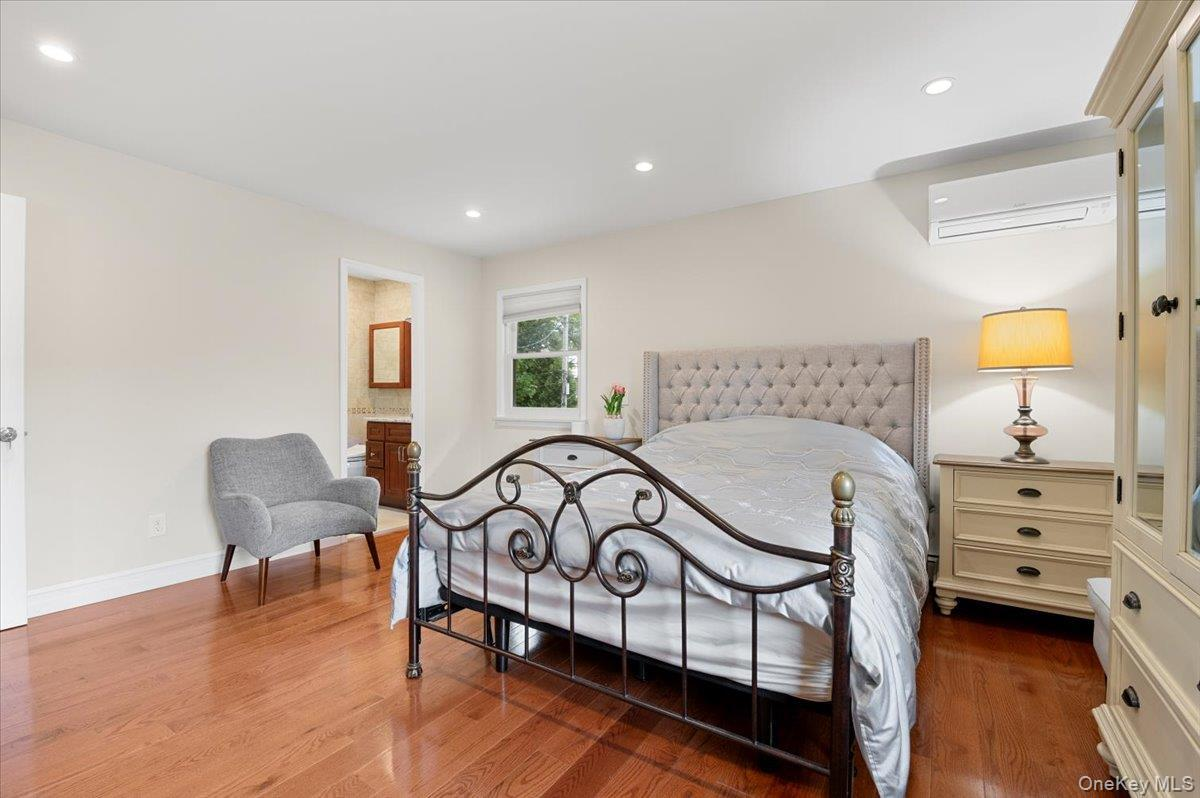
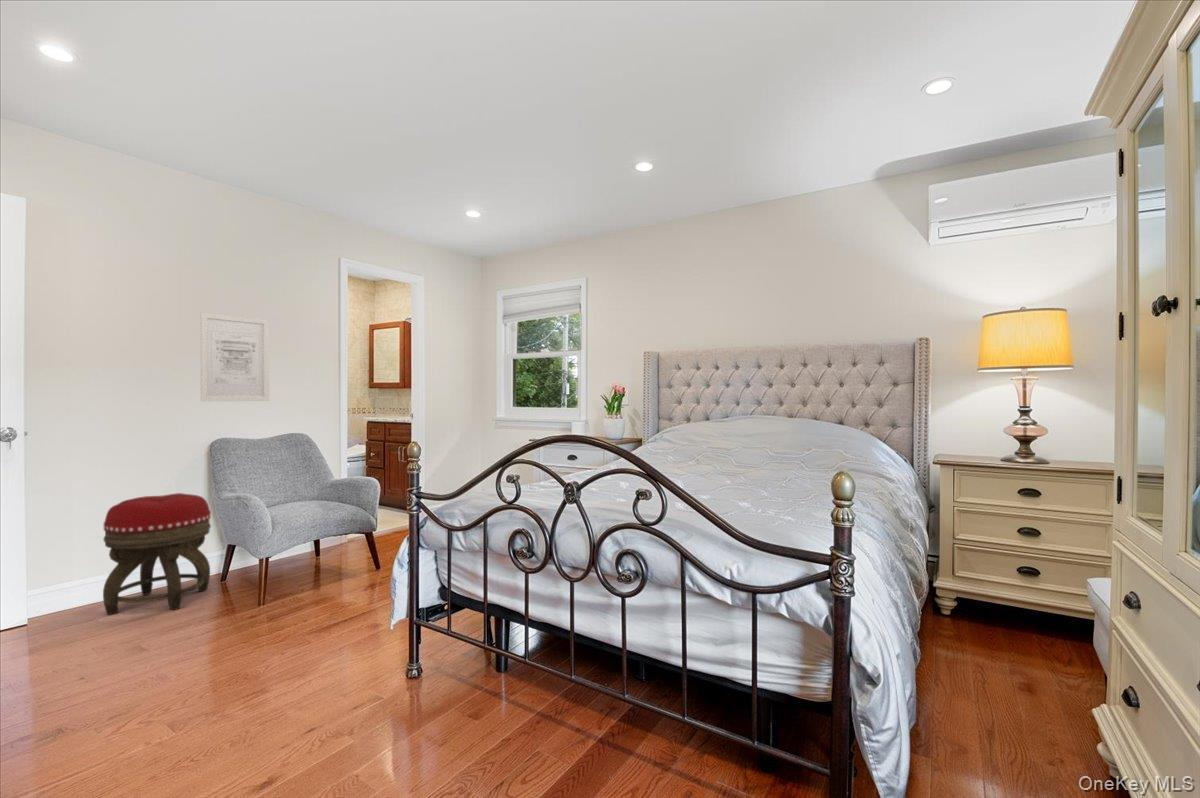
+ wall art [199,312,270,403]
+ footstool [102,492,212,616]
